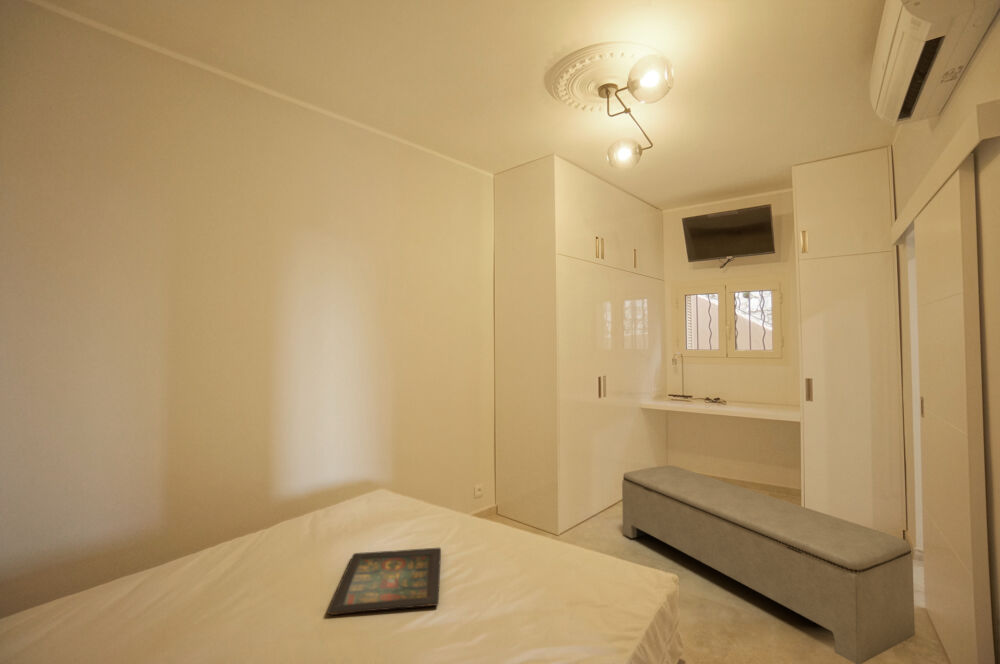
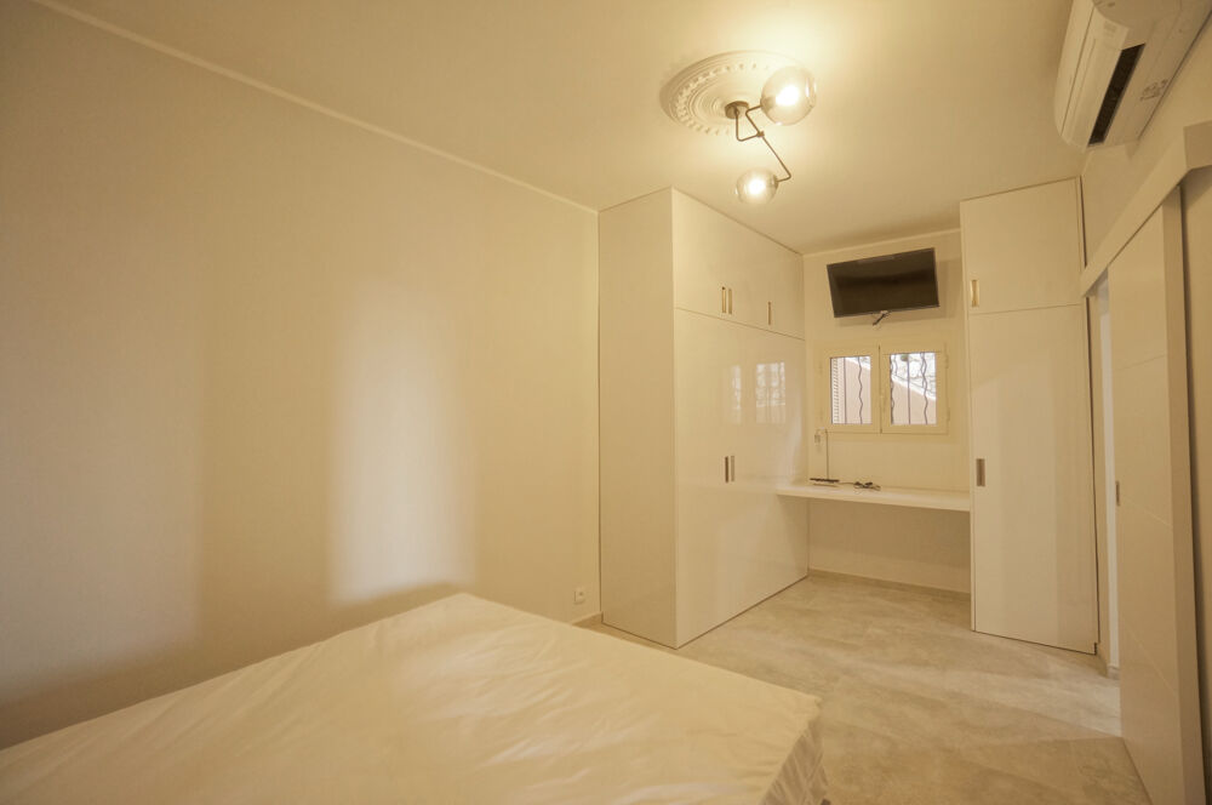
- bench [621,464,916,664]
- icon panel [326,547,442,616]
